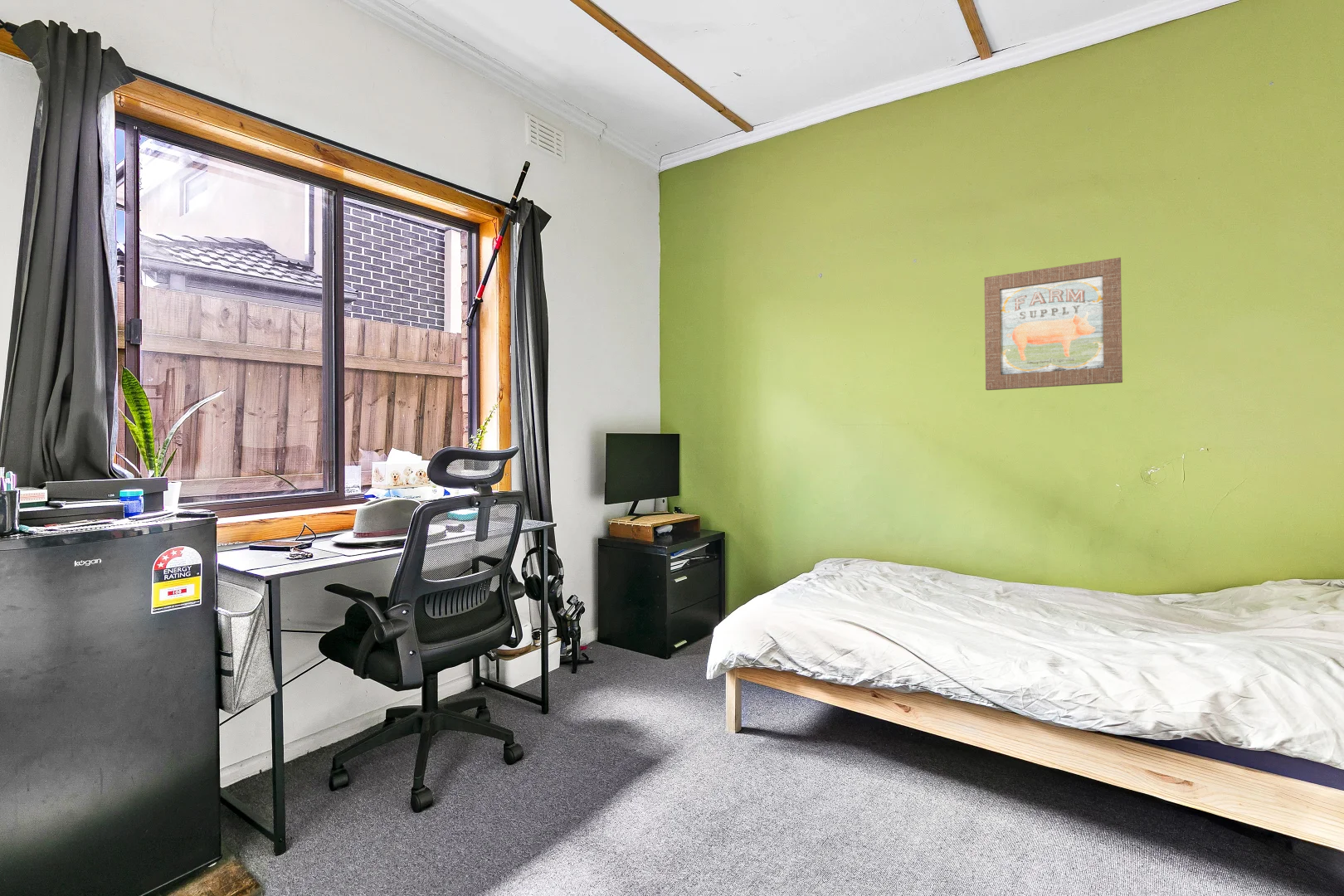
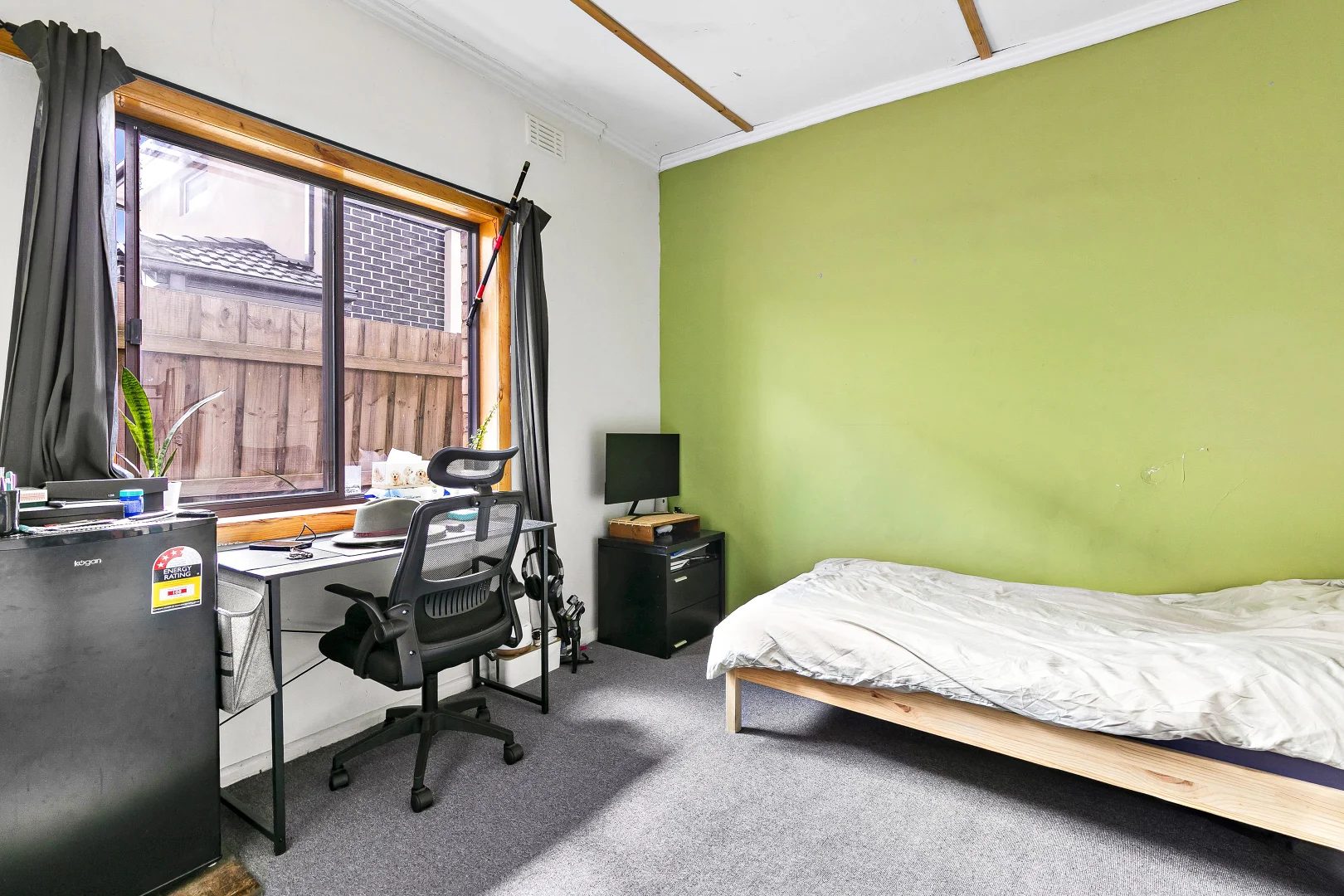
- wall art [983,256,1123,391]
